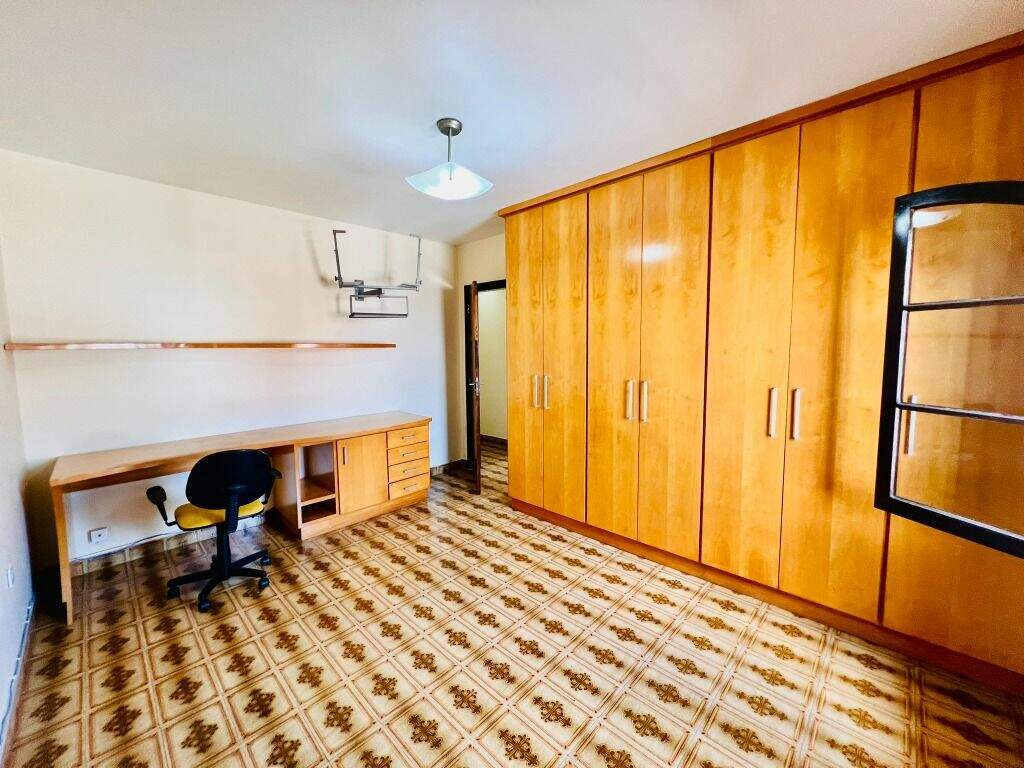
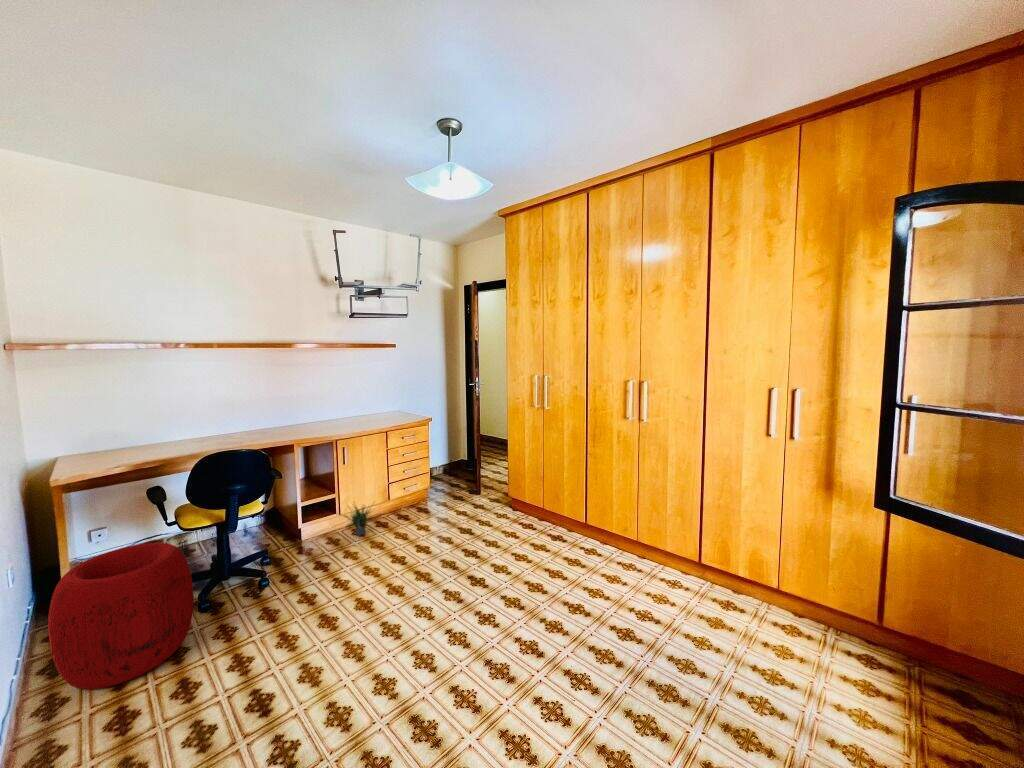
+ potted plant [336,499,384,537]
+ pouf [47,542,194,691]
